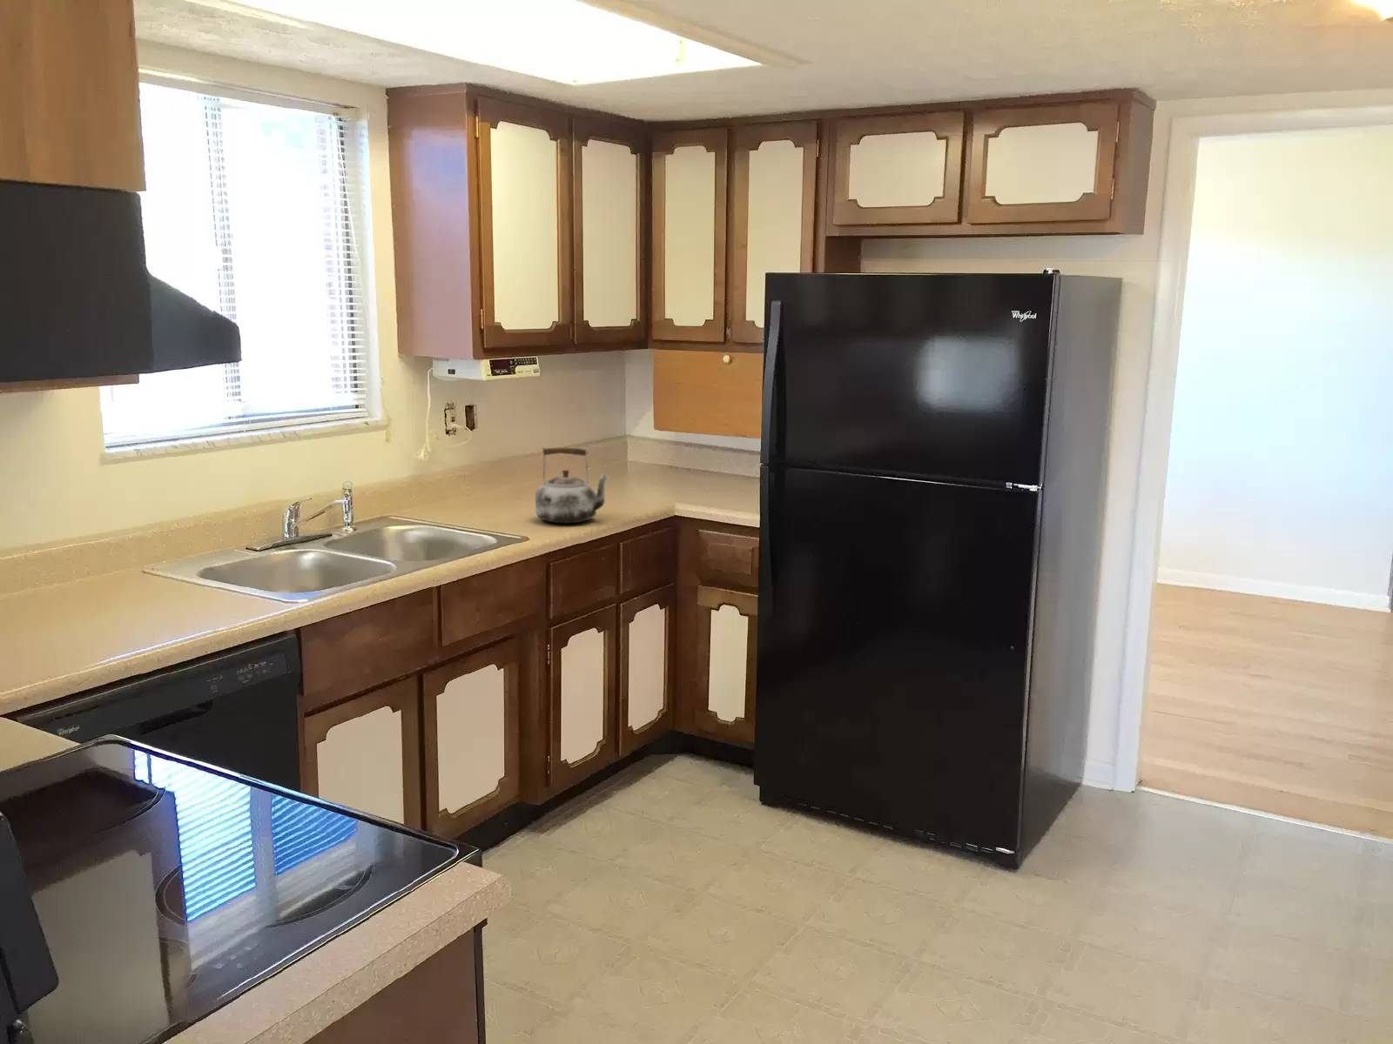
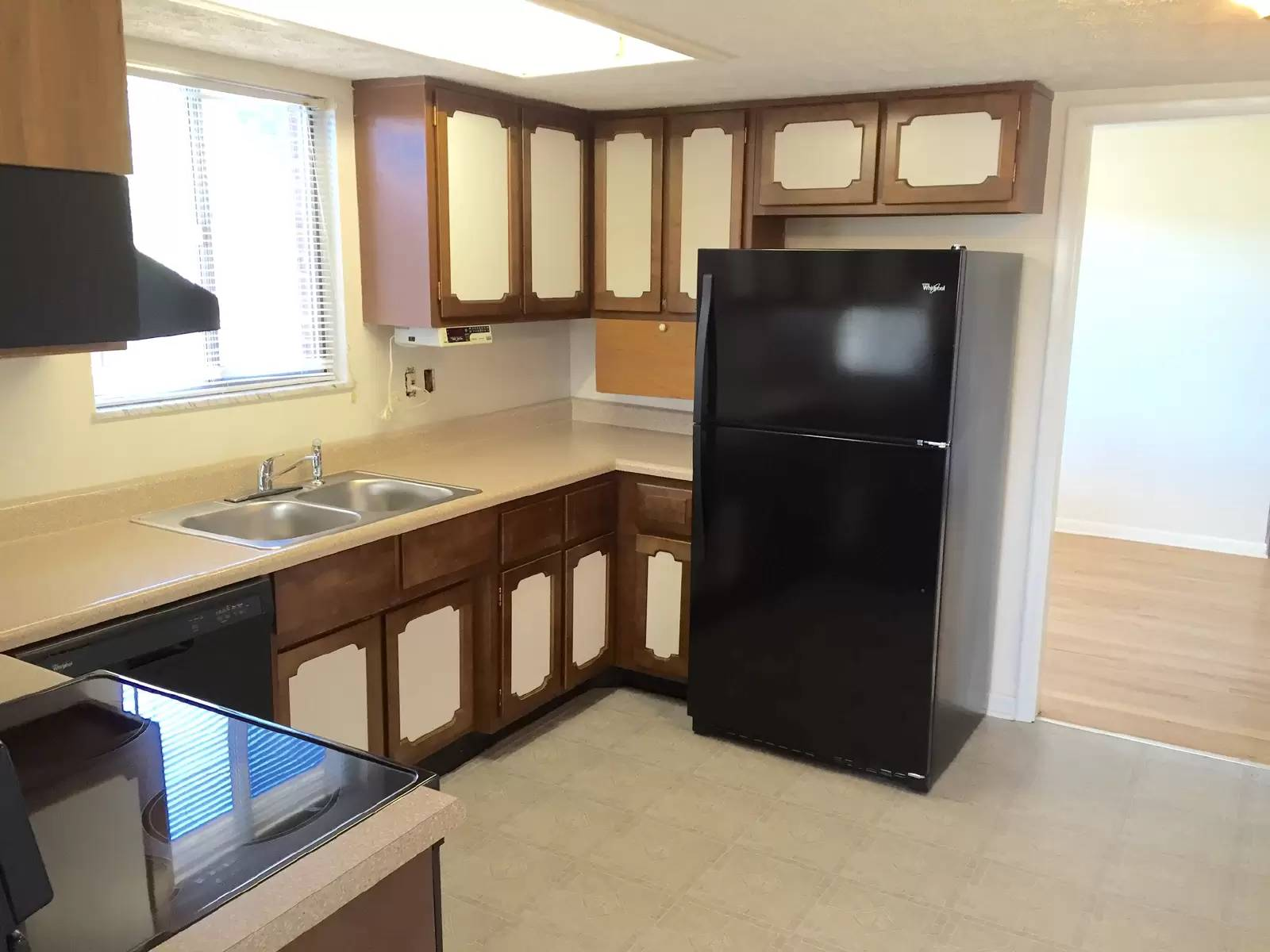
- kettle [534,445,610,524]
